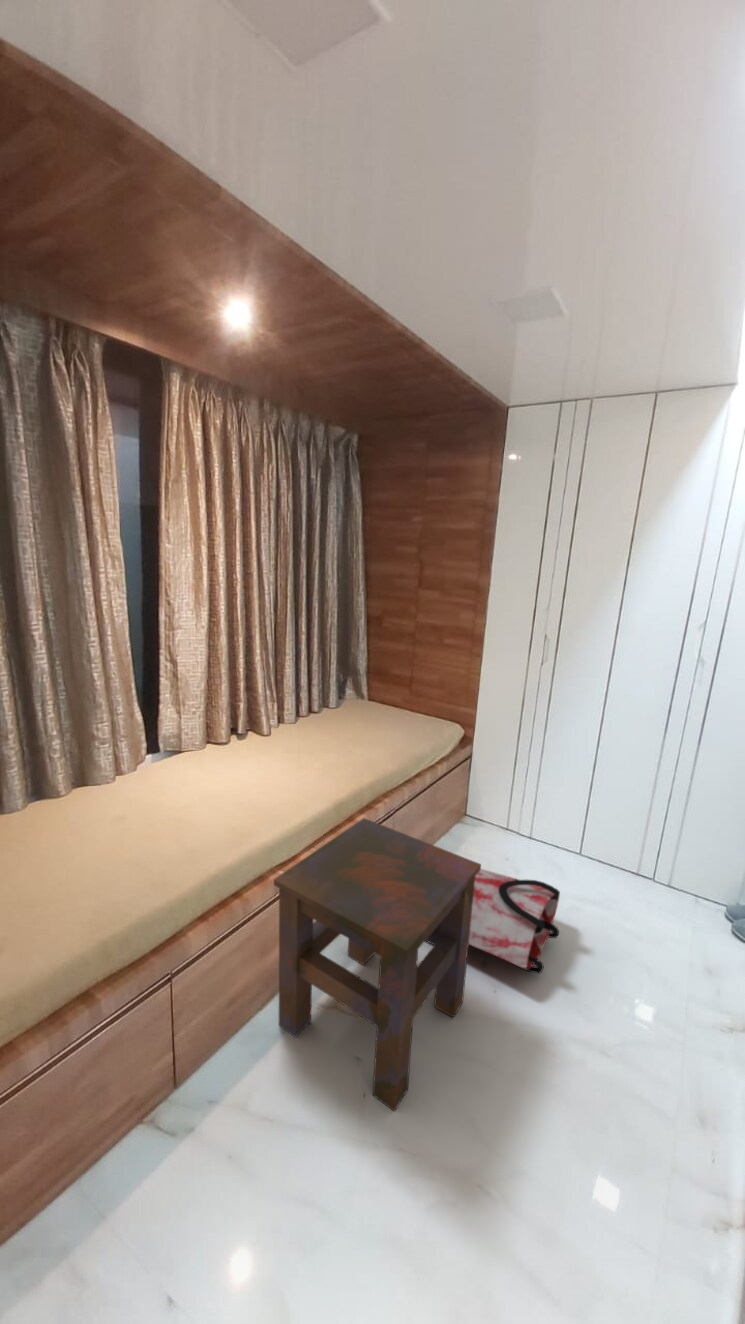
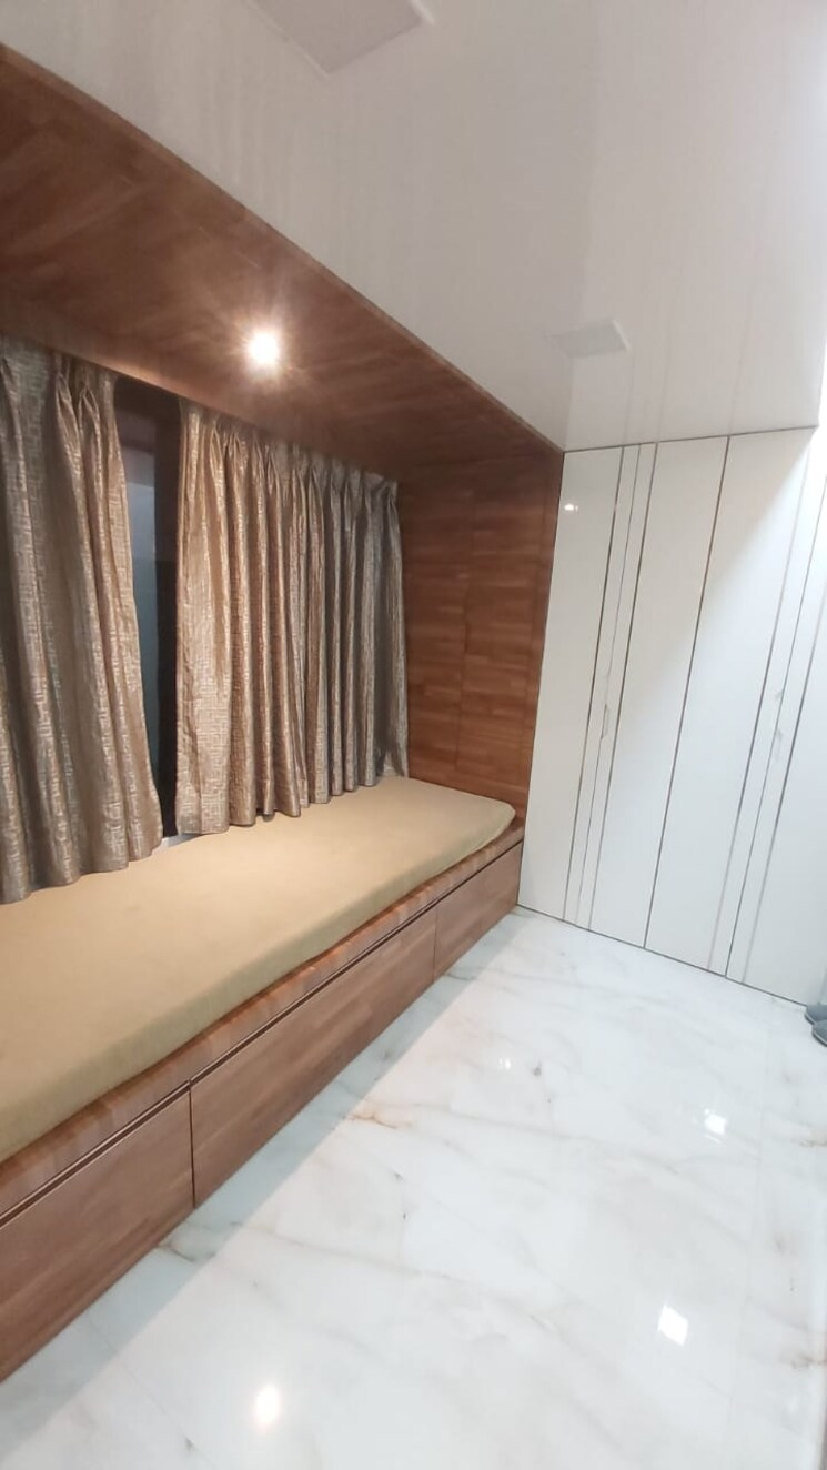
- bag [469,868,561,974]
- side table [273,817,482,1112]
